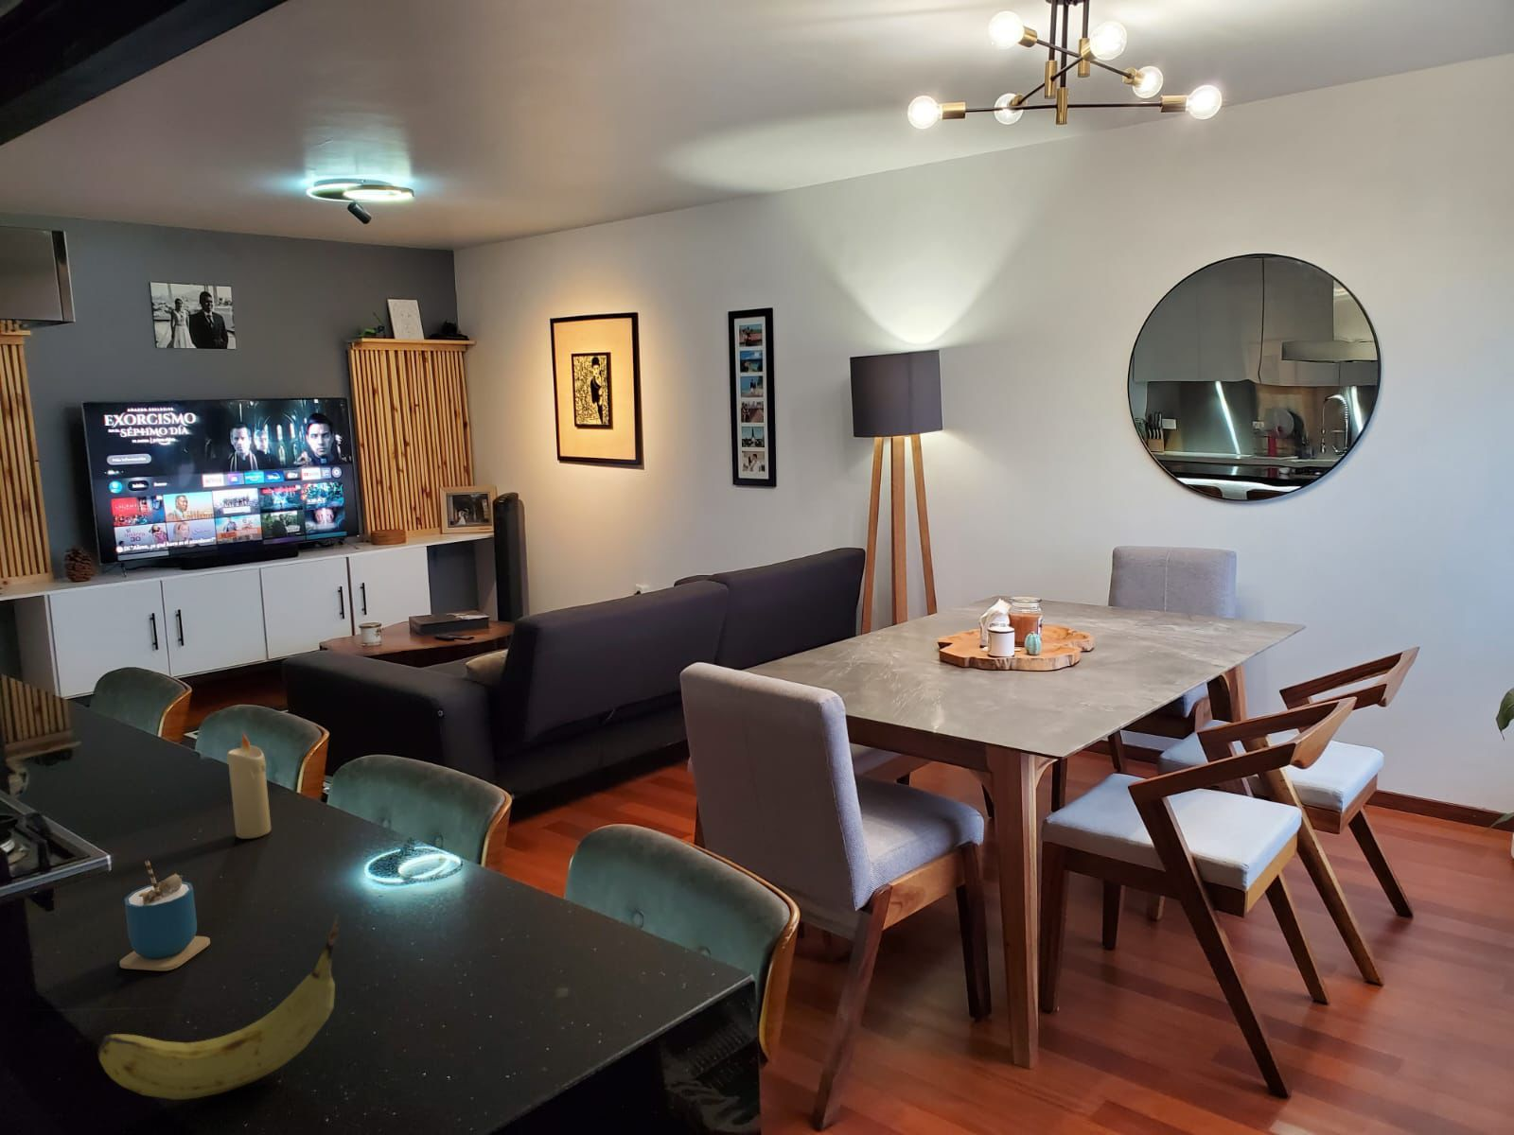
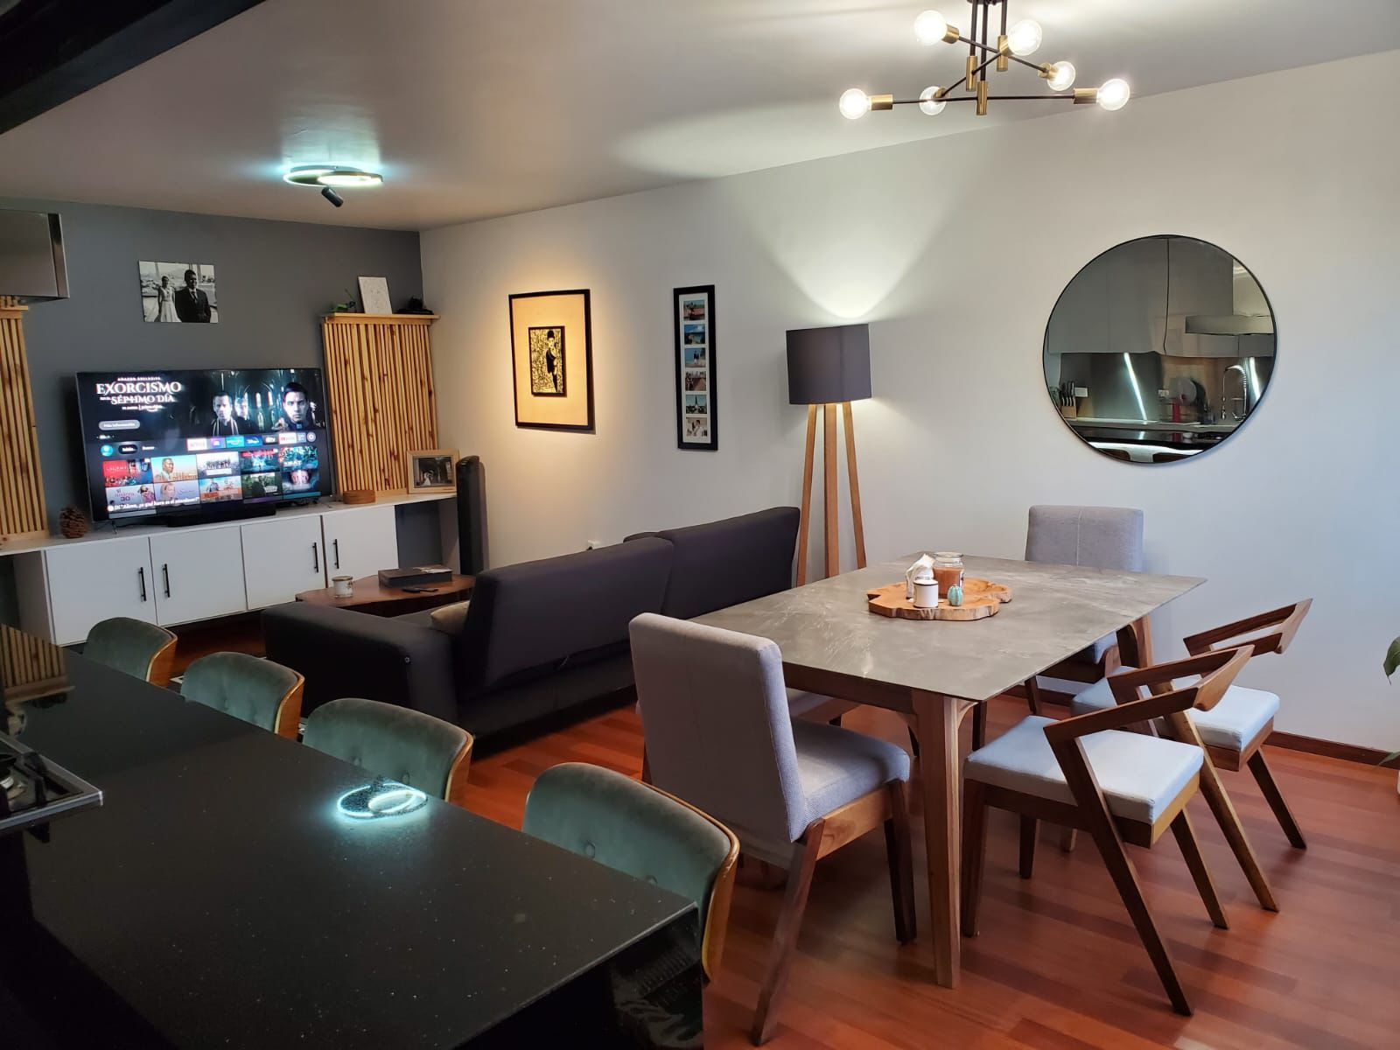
- candle [227,731,272,839]
- fruit [97,913,340,1100]
- cup [119,860,211,972]
